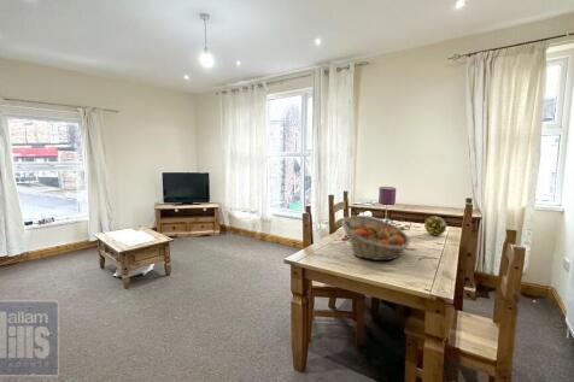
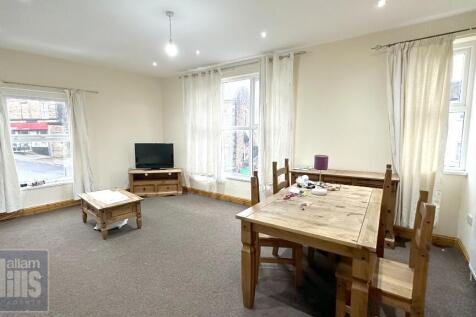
- fruit basket [340,214,411,261]
- decorative ball [423,216,447,237]
